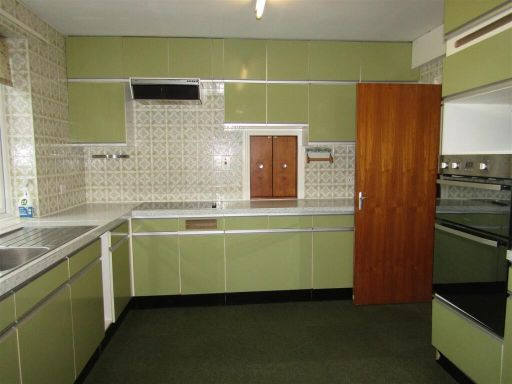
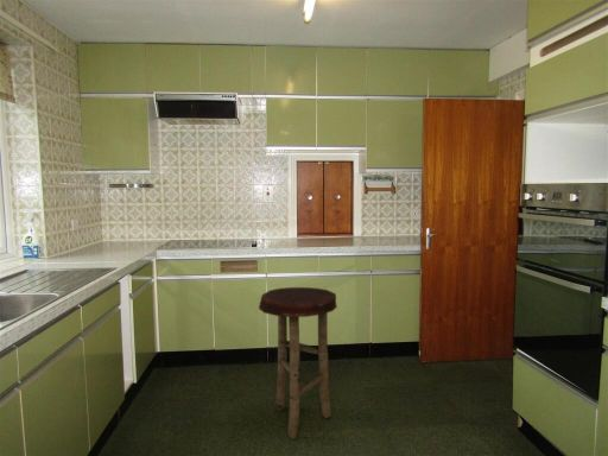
+ stool [258,286,338,441]
